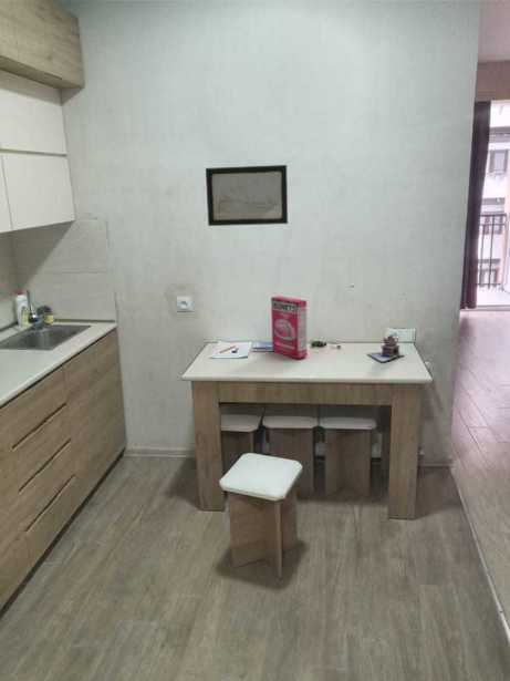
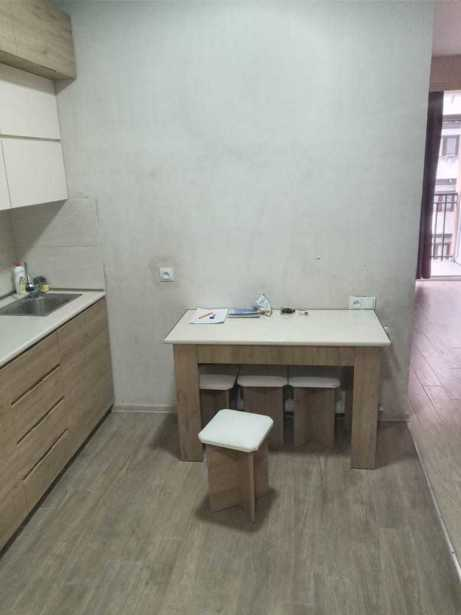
- wall art [205,164,289,227]
- teapot [366,334,406,363]
- cereal box [270,296,308,360]
